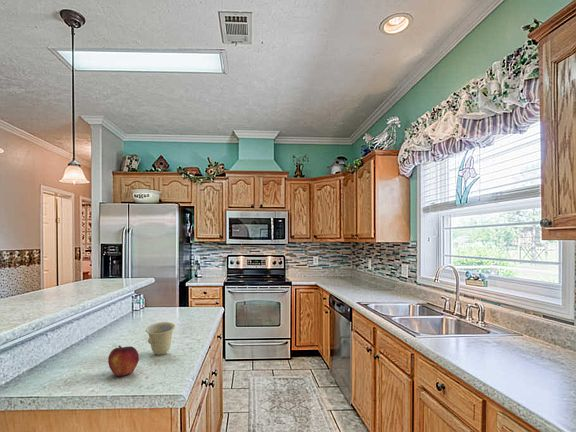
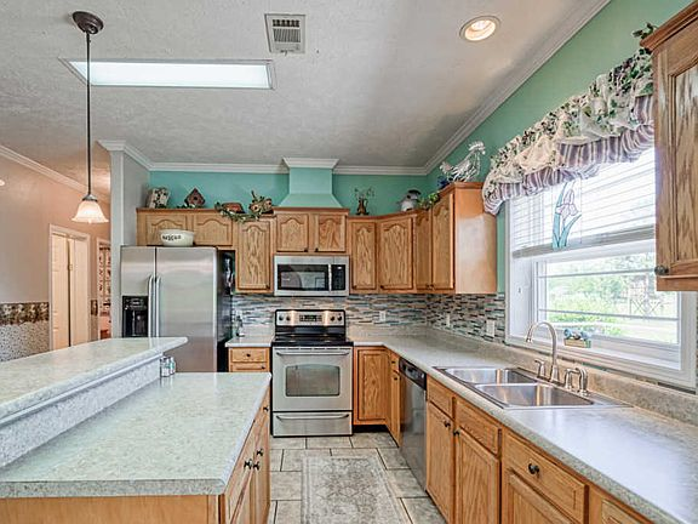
- cup [145,321,176,356]
- fruit [107,344,140,378]
